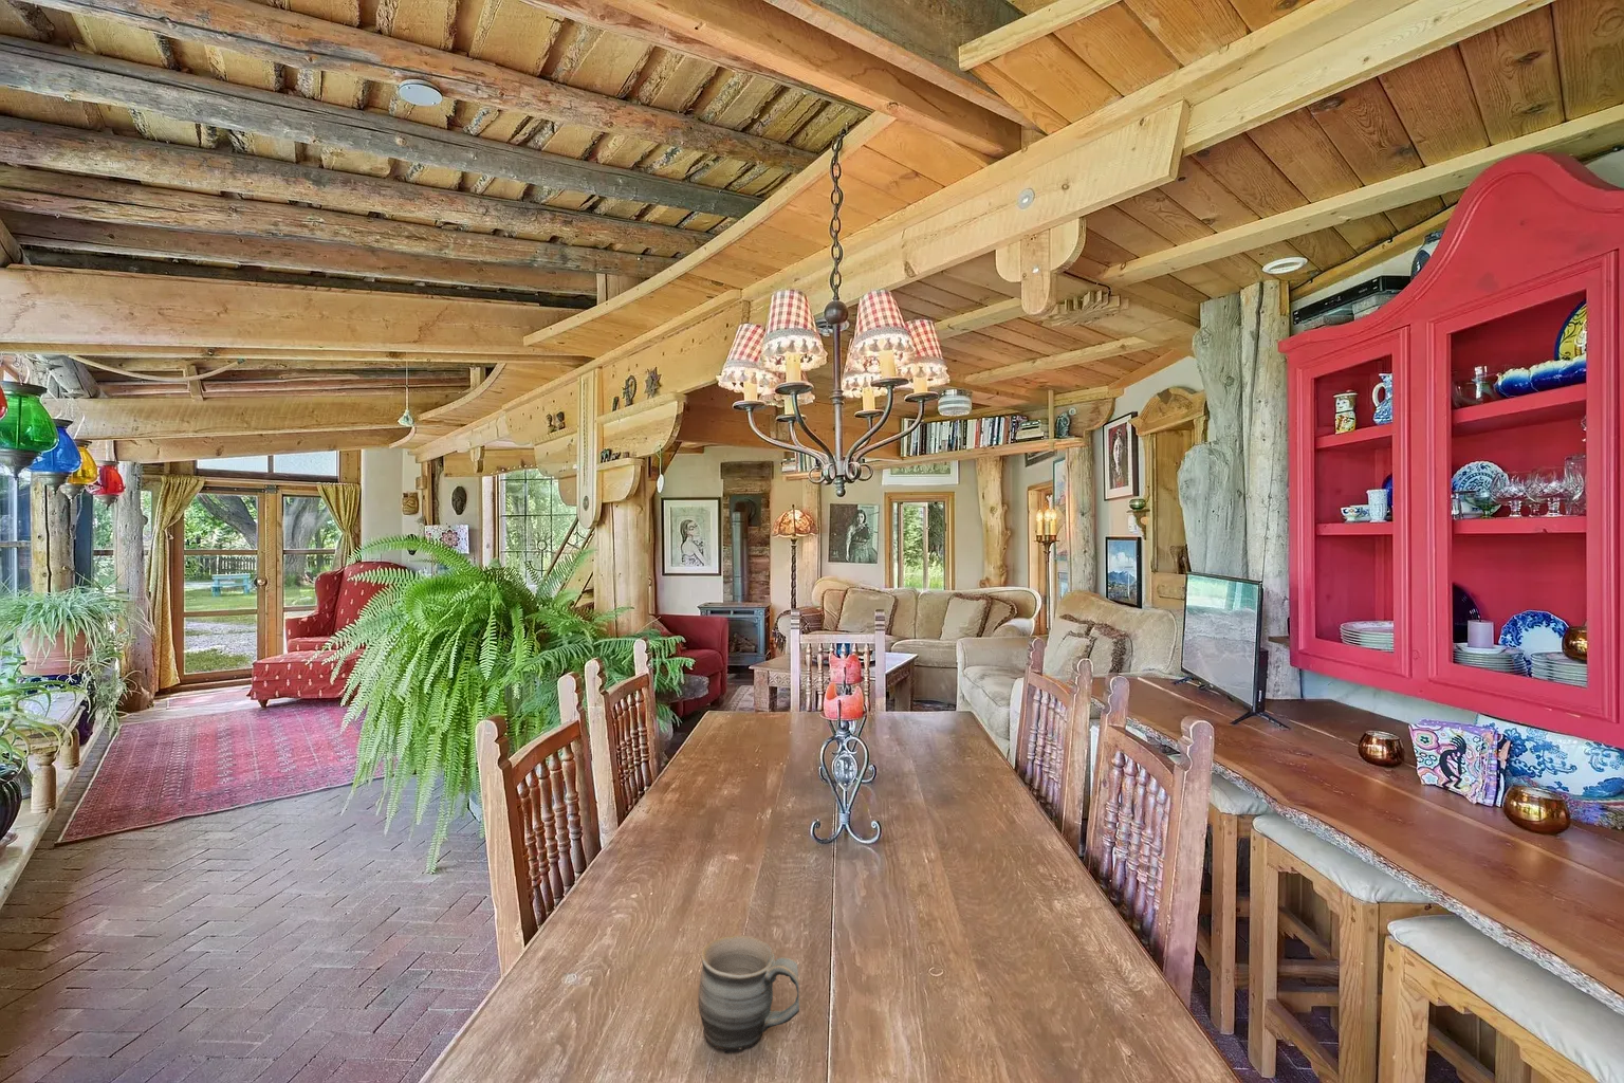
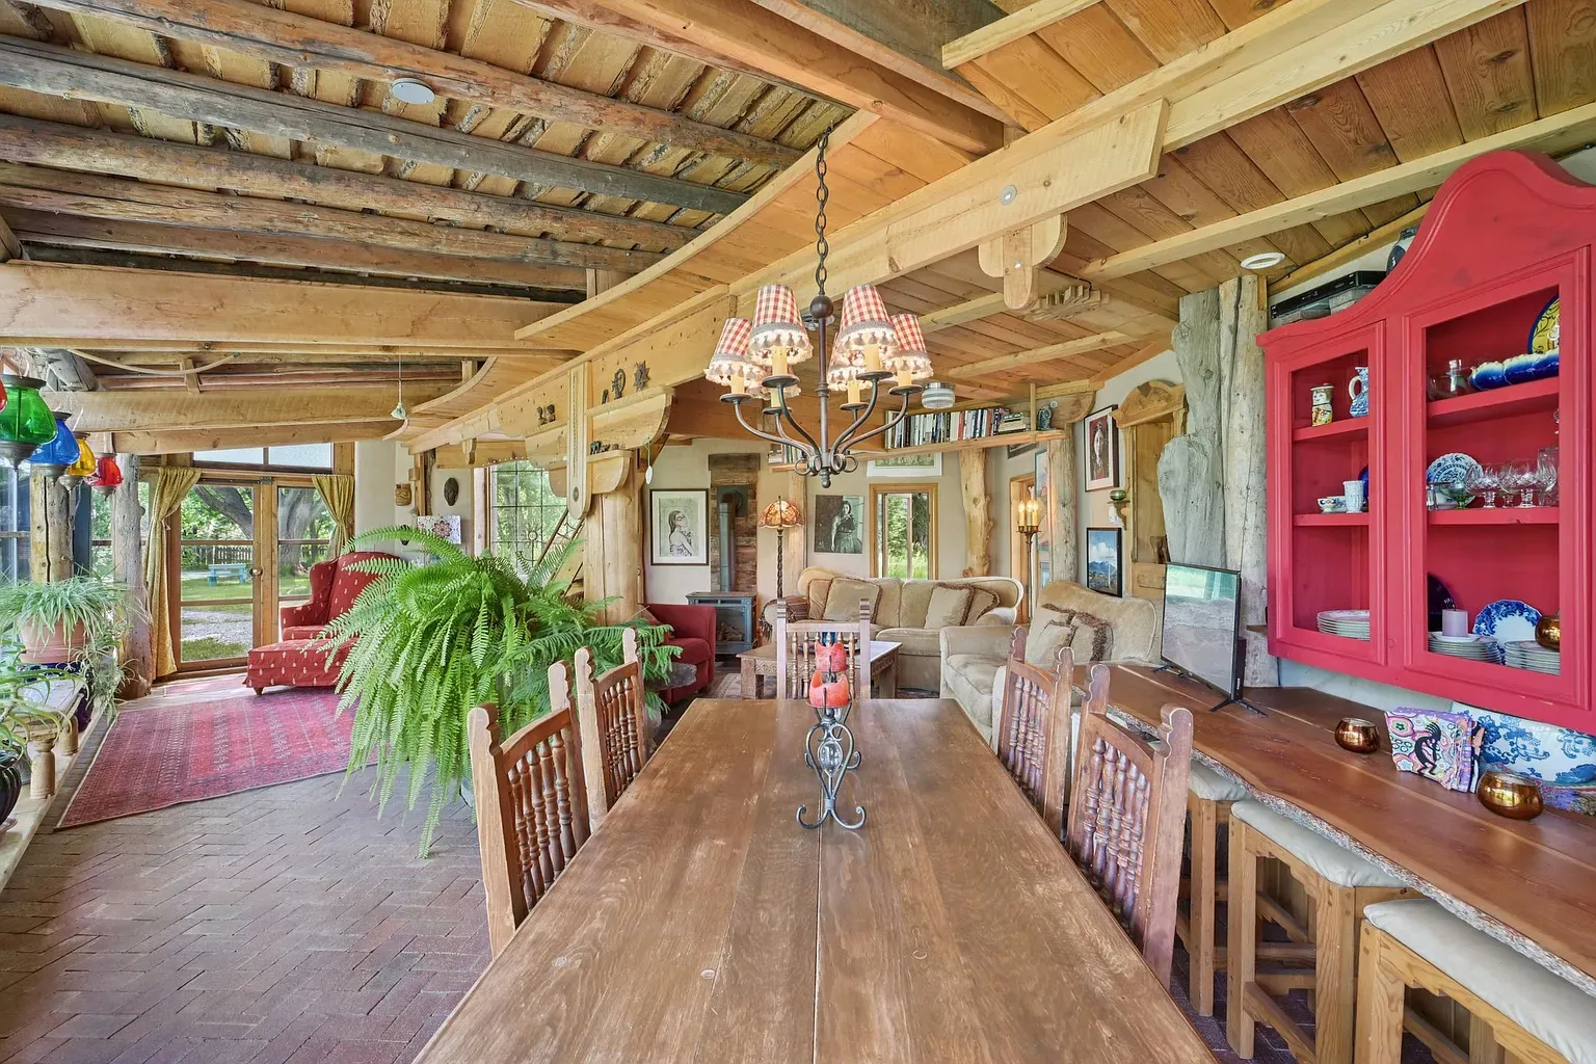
- mug [697,934,800,1054]
